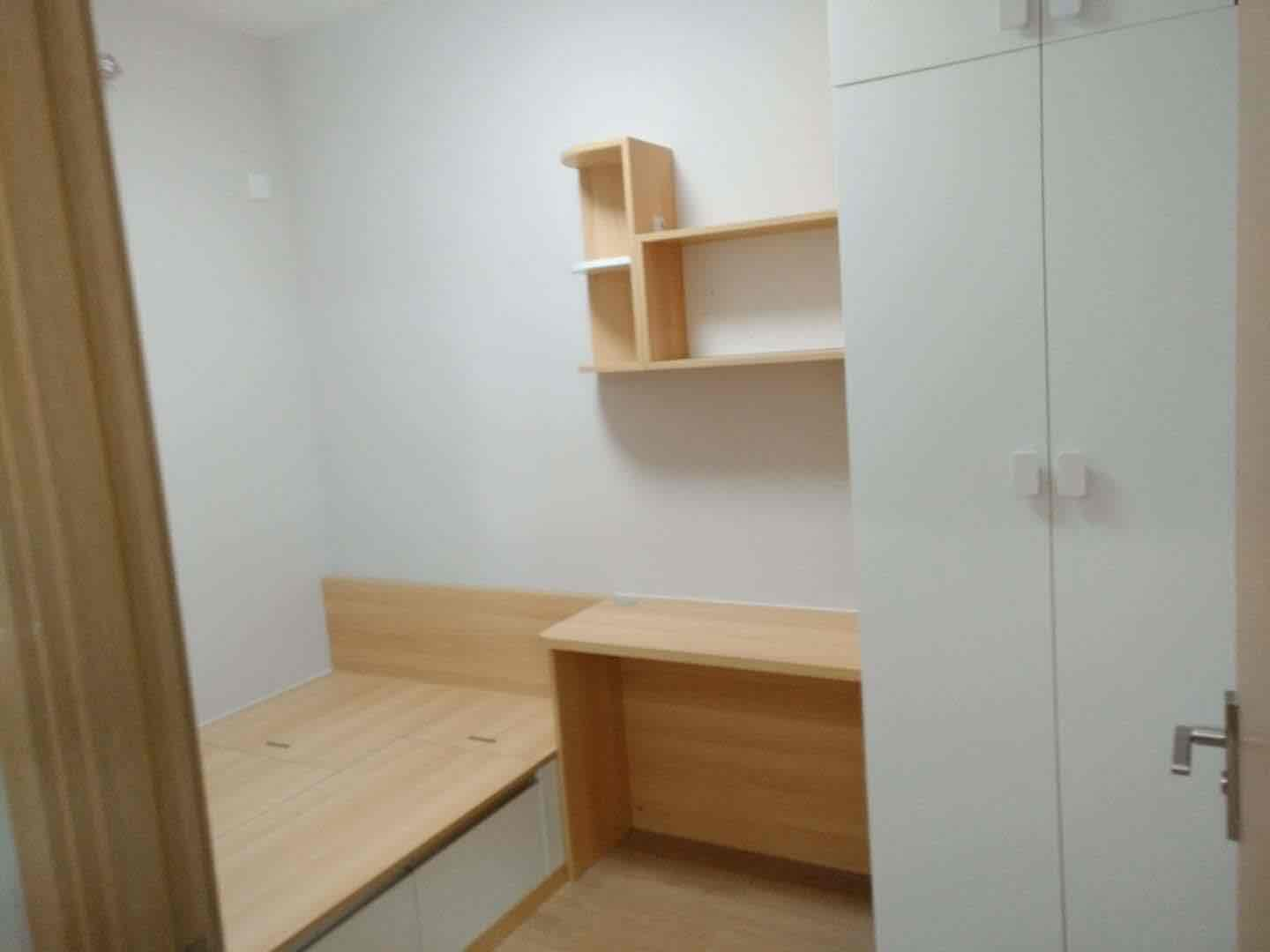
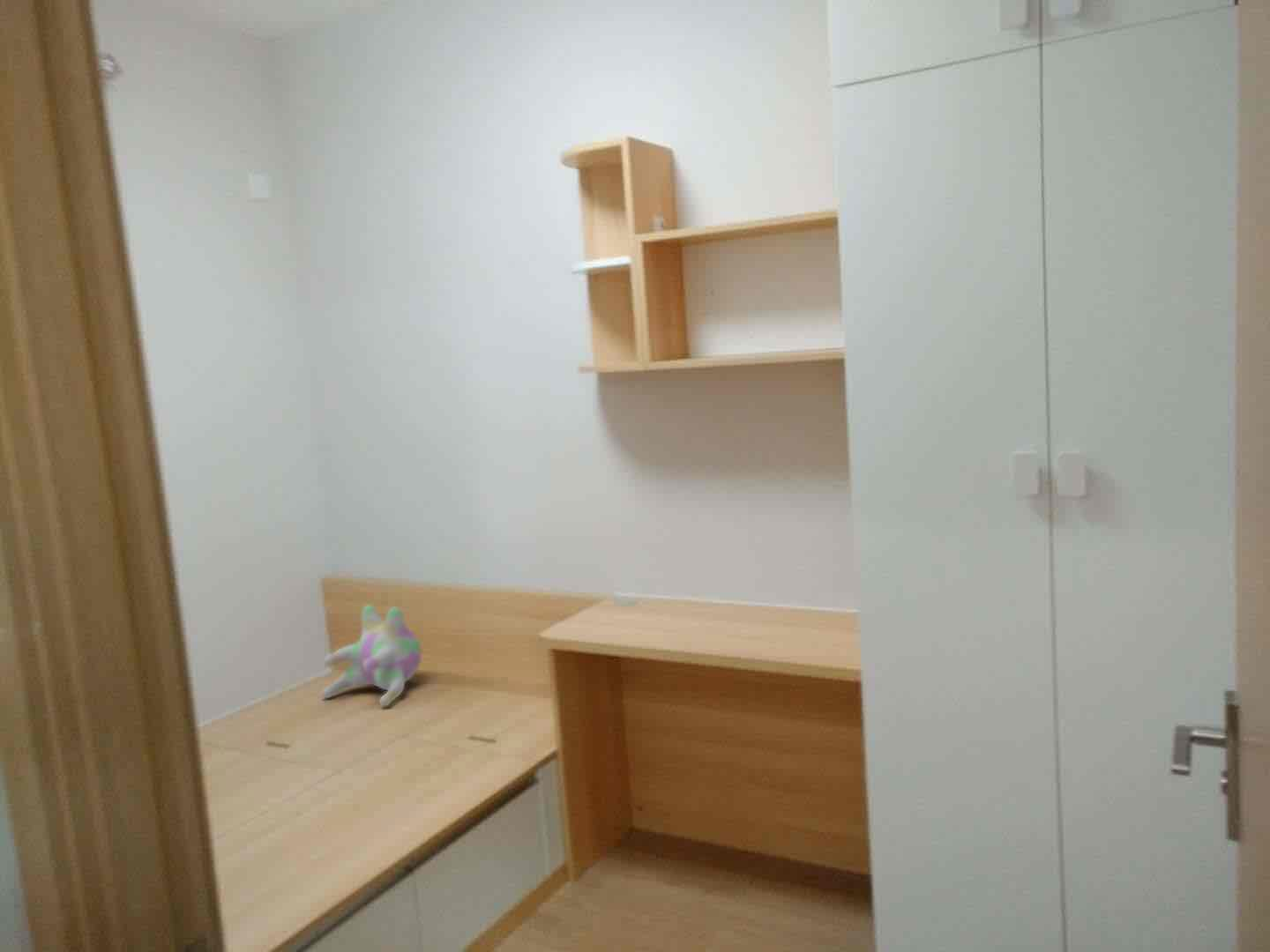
+ plush toy [321,604,422,708]
